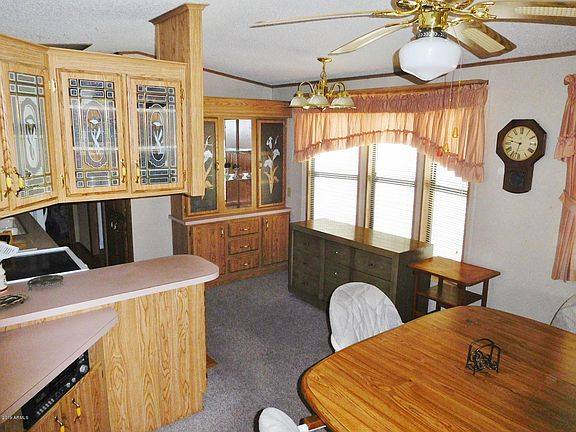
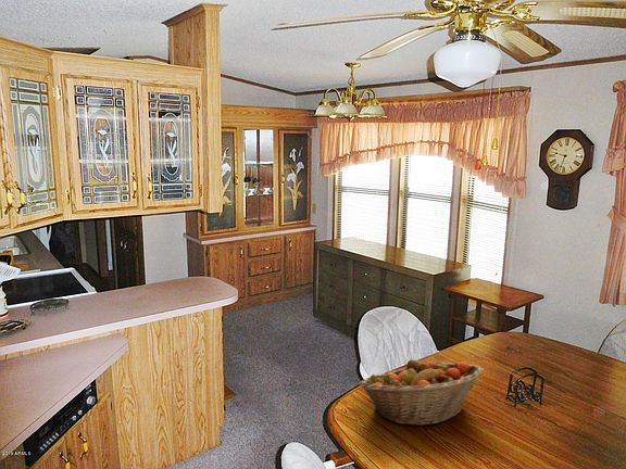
+ fruit basket [359,358,485,427]
